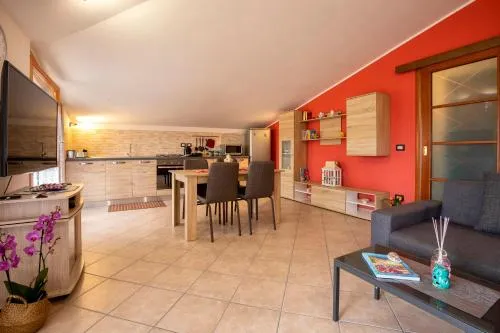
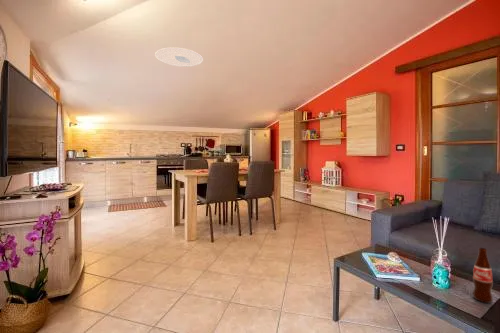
+ ceiling light [154,46,204,68]
+ bottle [472,247,494,304]
